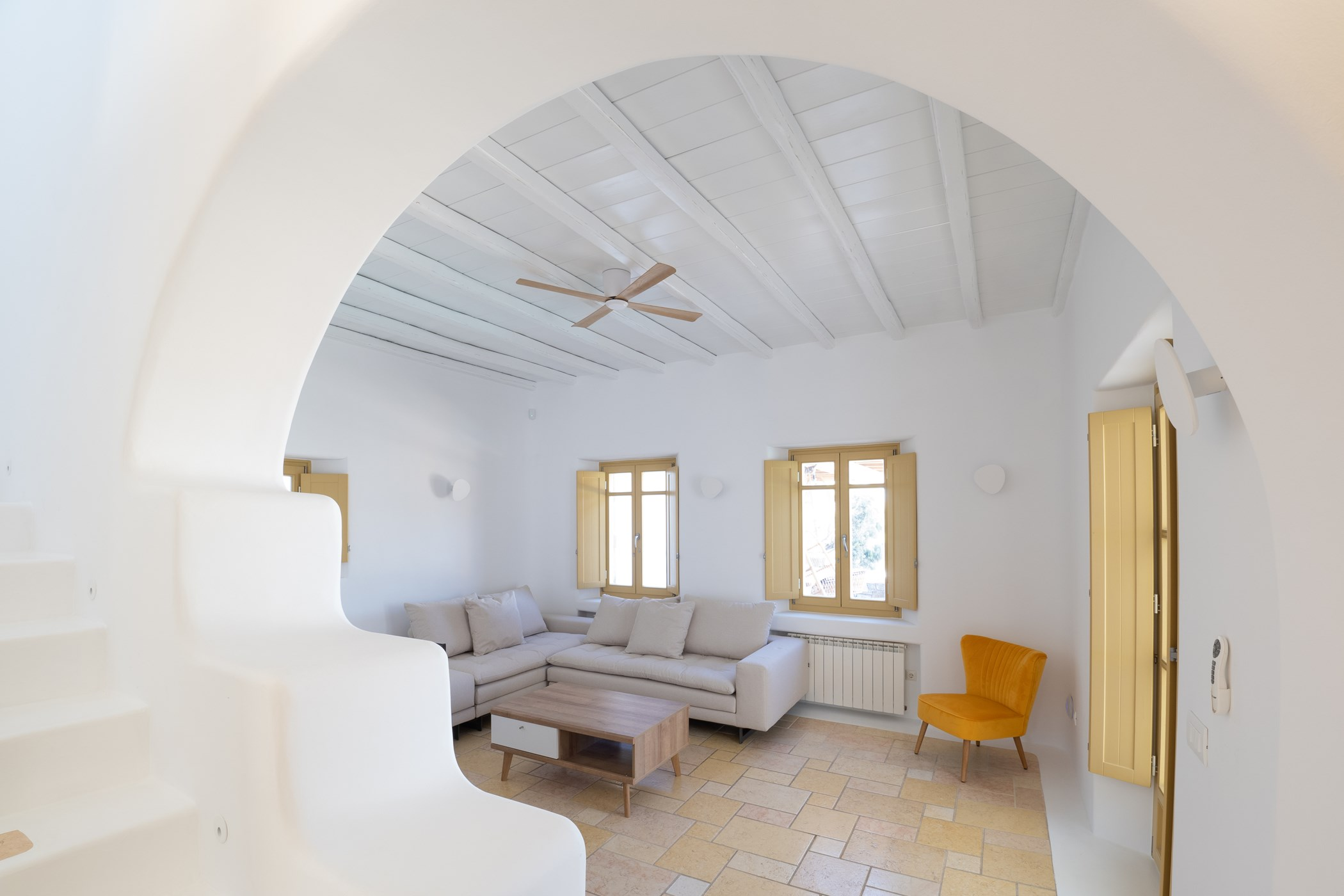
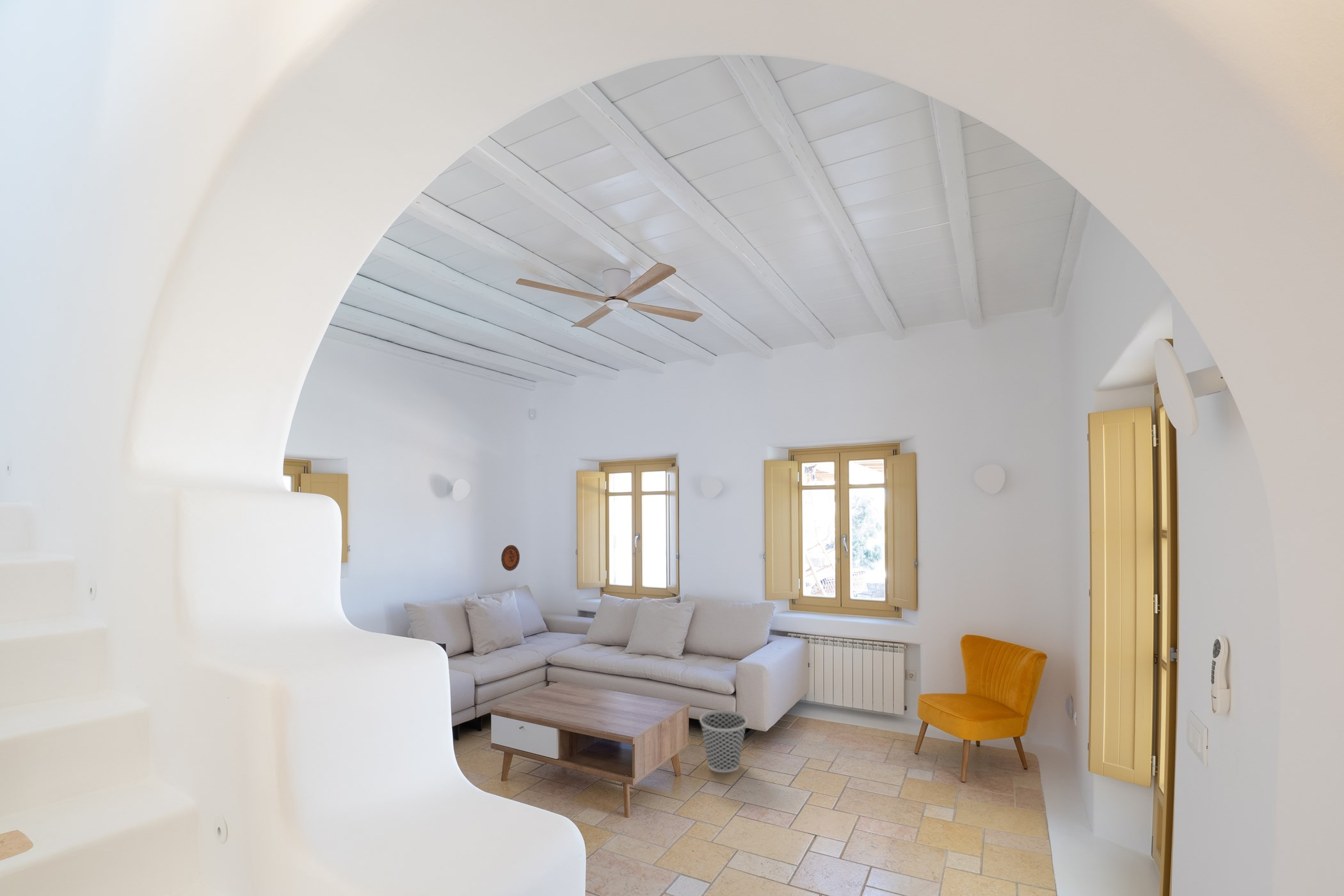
+ wastebasket [699,709,748,773]
+ decorative plate [500,545,520,572]
